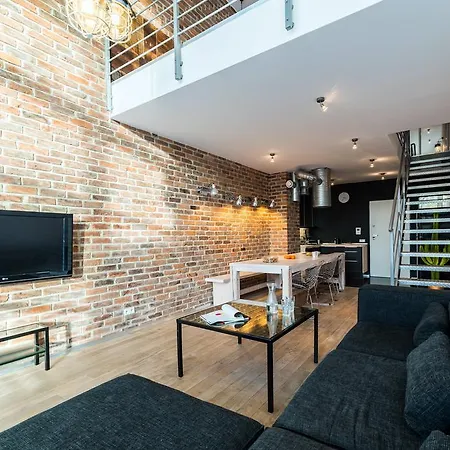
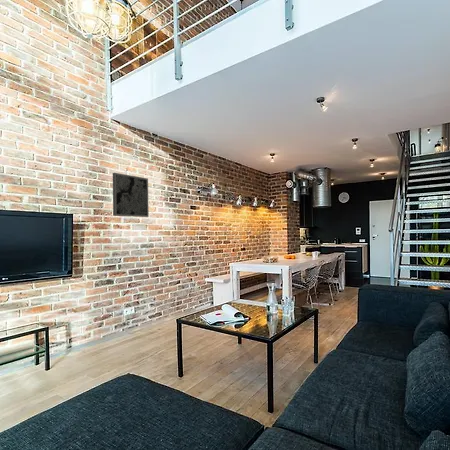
+ wall art [112,172,150,218]
